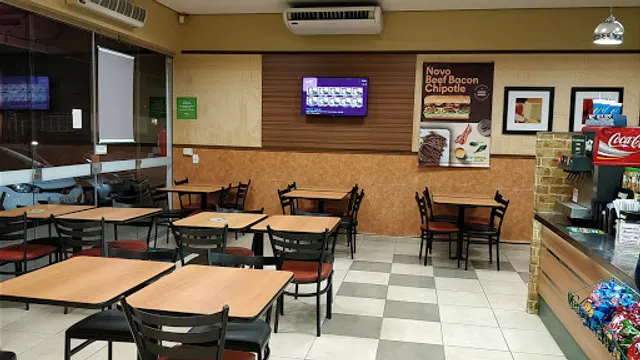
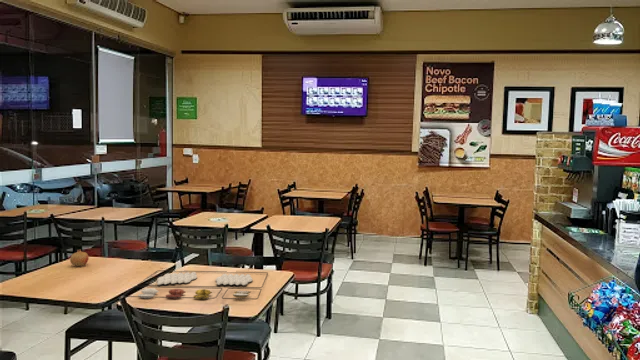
+ fruit [69,248,90,267]
+ food tray [121,267,269,300]
